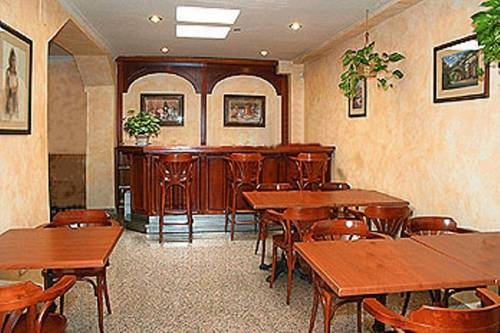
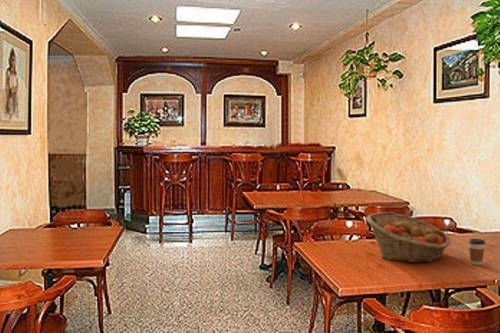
+ coffee cup [468,238,486,266]
+ fruit basket [365,211,452,263]
